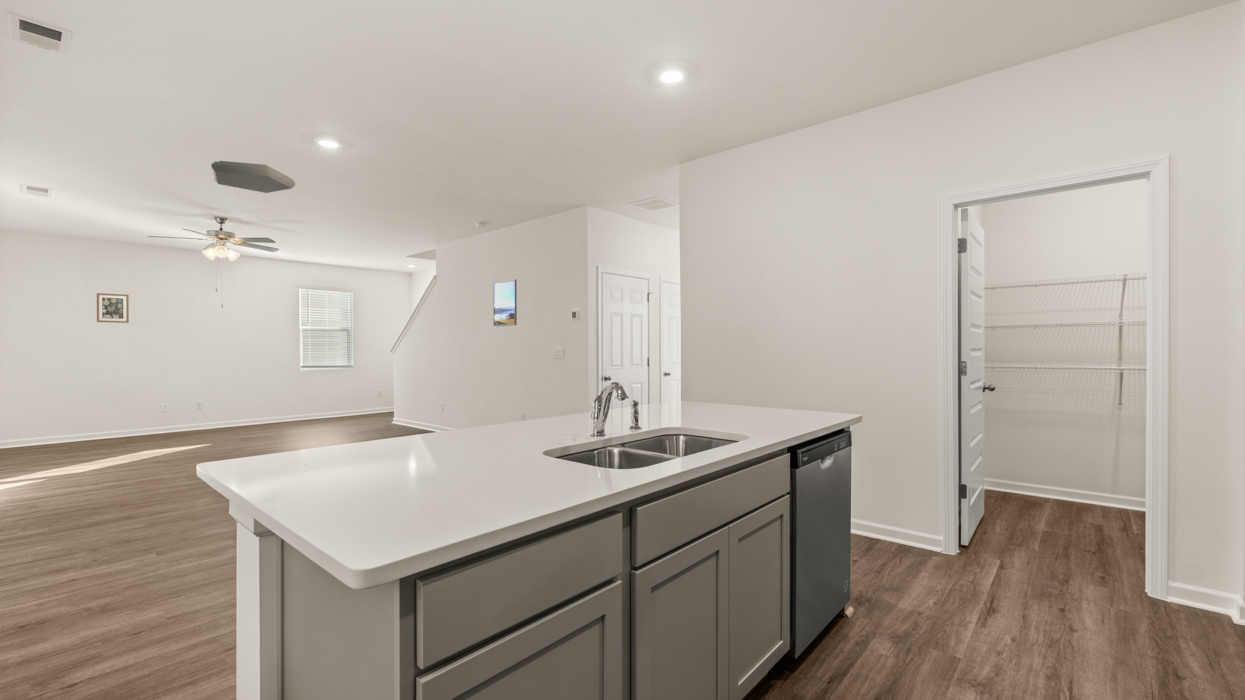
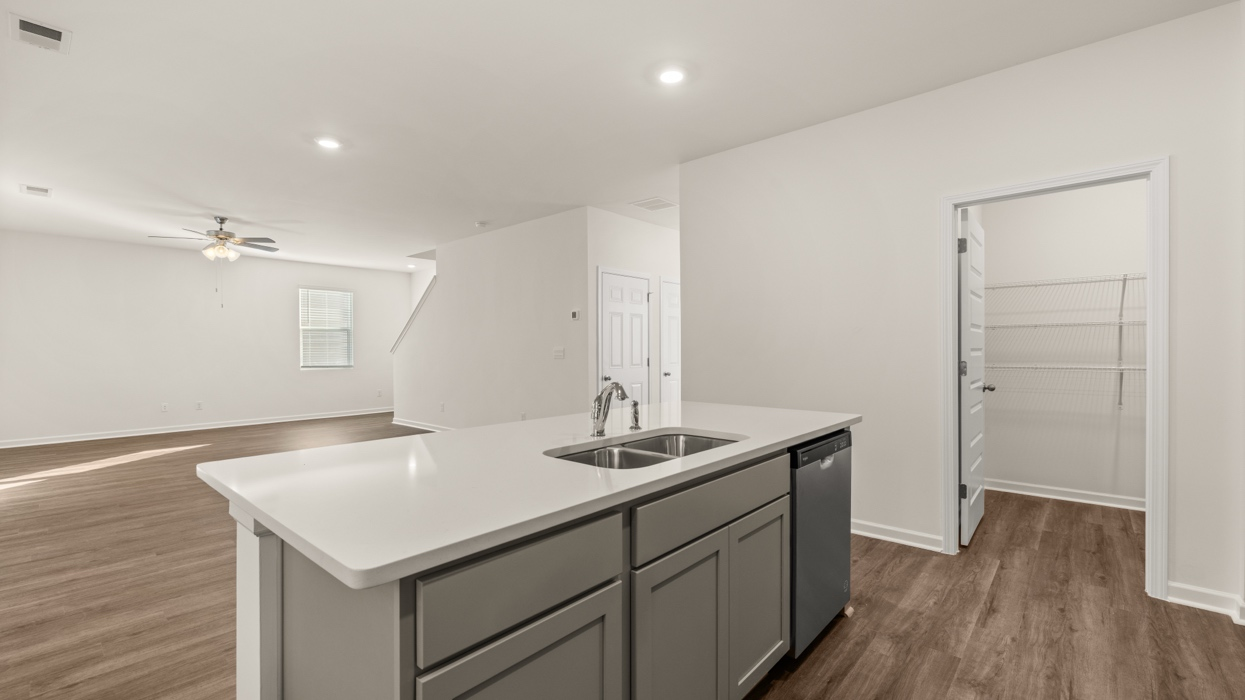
- ceiling light [210,160,296,194]
- wall art [96,292,130,324]
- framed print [492,278,518,327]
